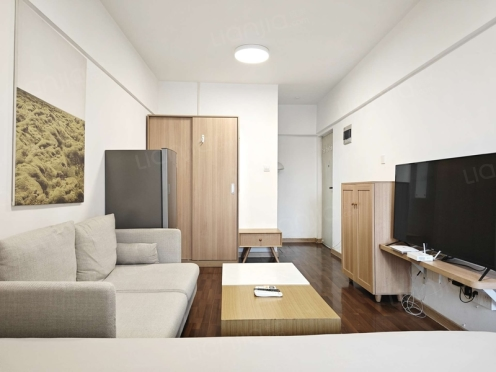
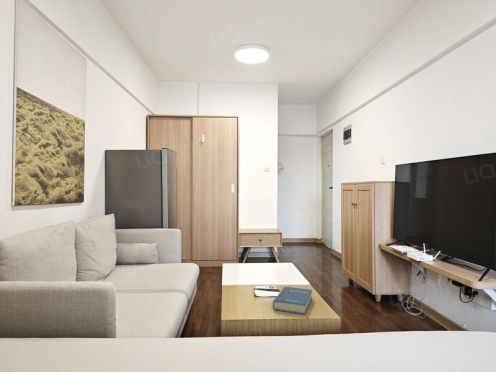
+ hardback book [272,286,313,316]
